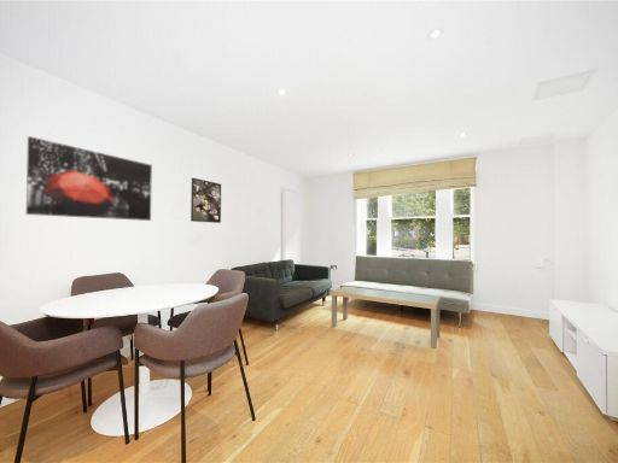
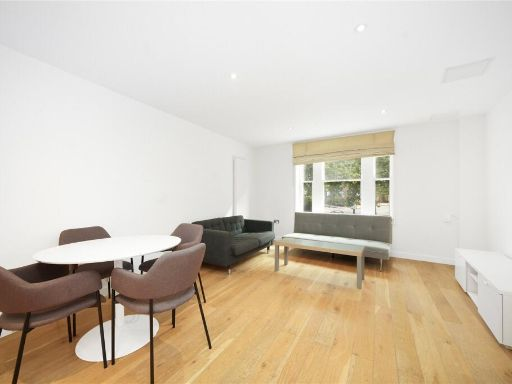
- wall art [25,135,153,222]
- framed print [190,177,222,224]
